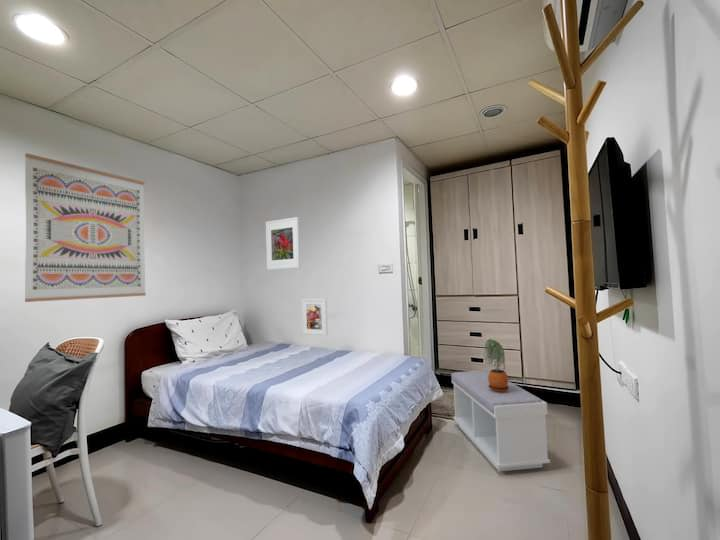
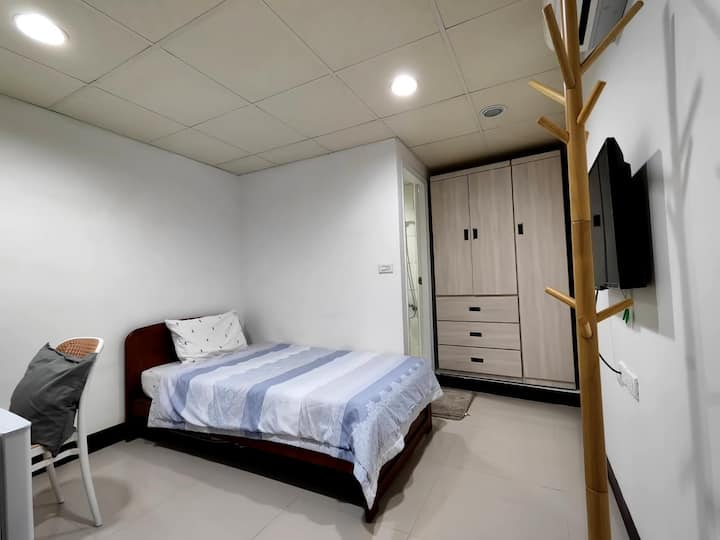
- wall art [24,152,147,303]
- bench [450,370,551,472]
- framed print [265,216,301,271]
- potted plant [484,338,509,392]
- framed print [301,298,329,336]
